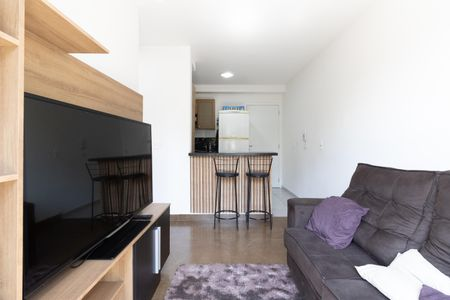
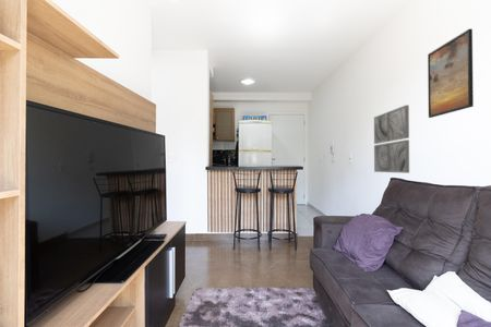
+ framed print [427,28,475,119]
+ wall art [373,104,410,174]
